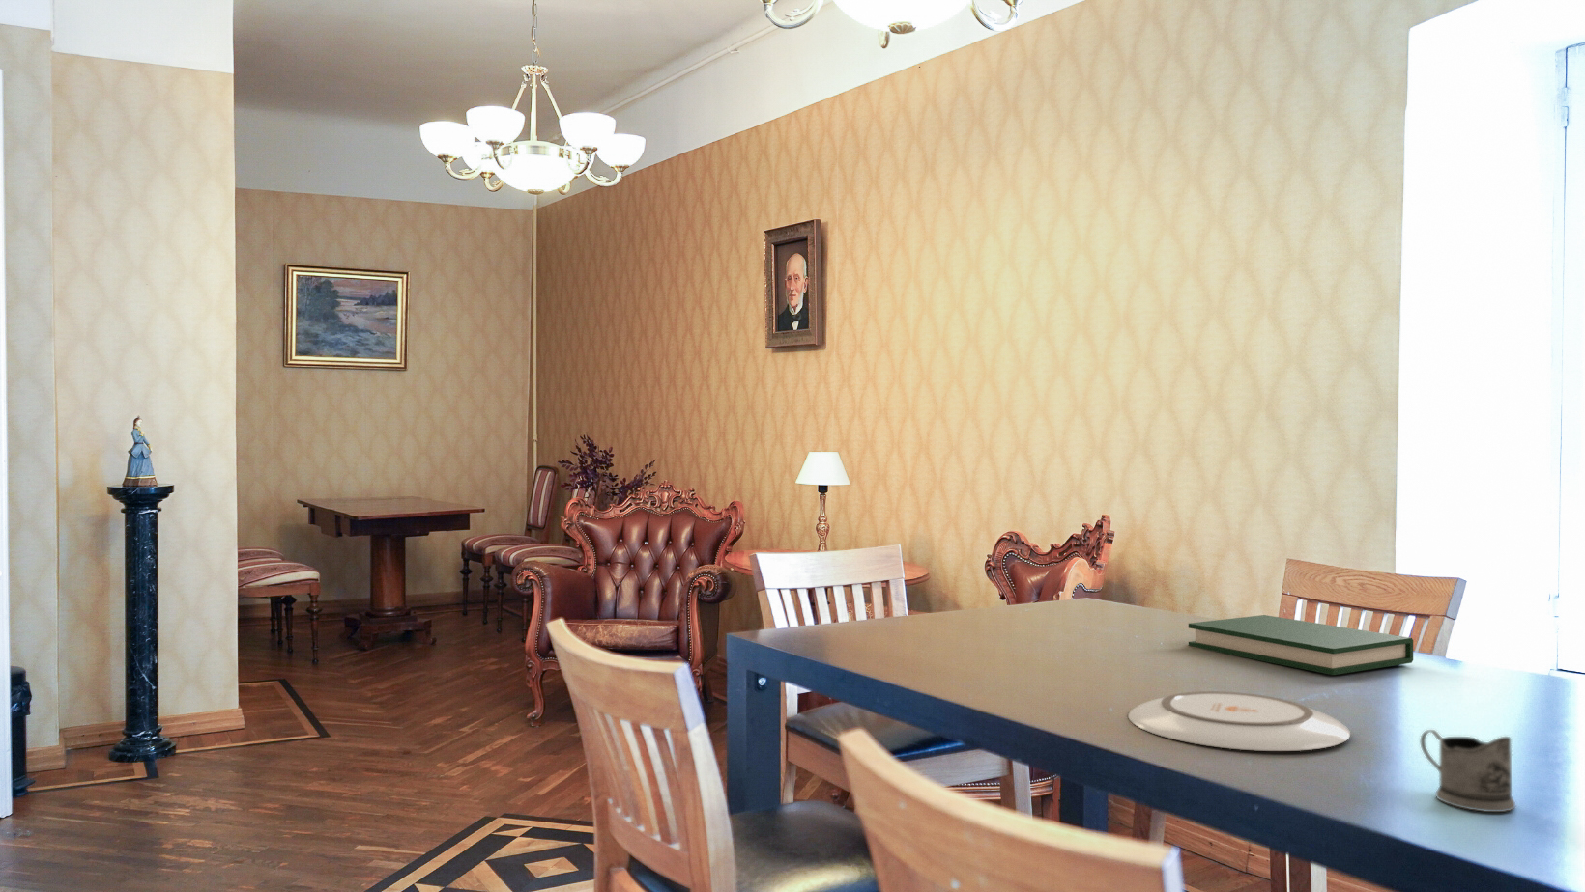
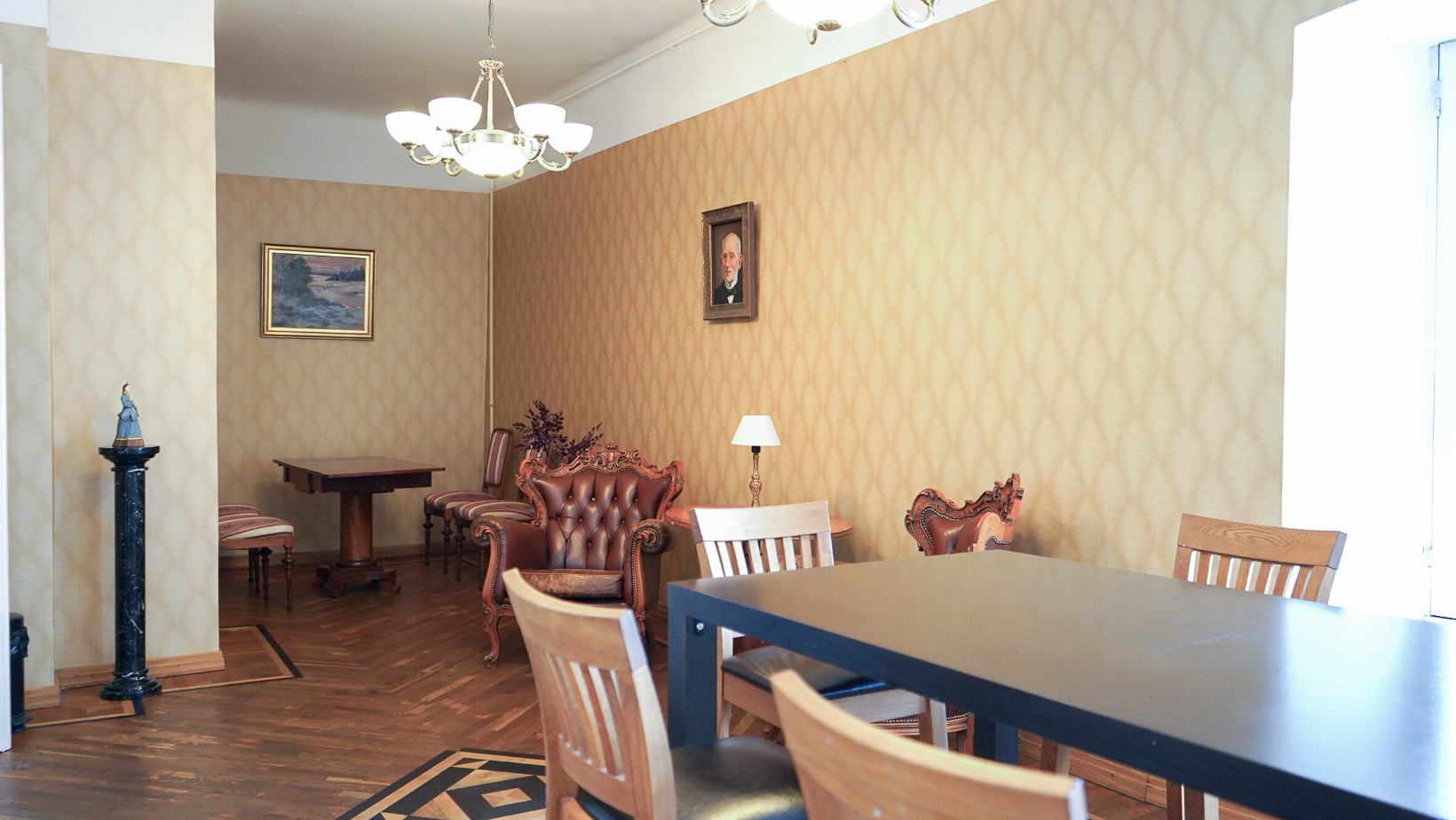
- tea glass holder [1420,729,1516,813]
- hardback book [1188,614,1414,676]
- plate [1127,691,1351,752]
